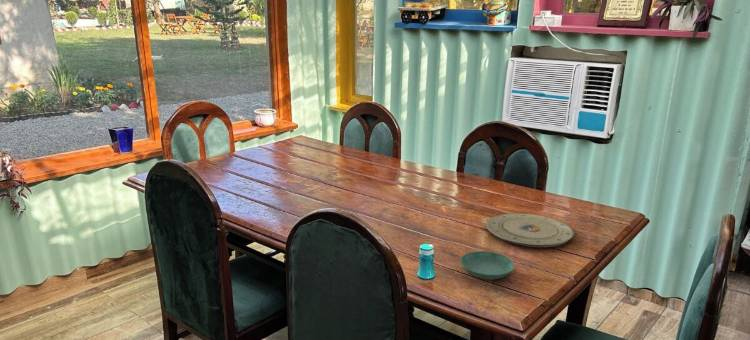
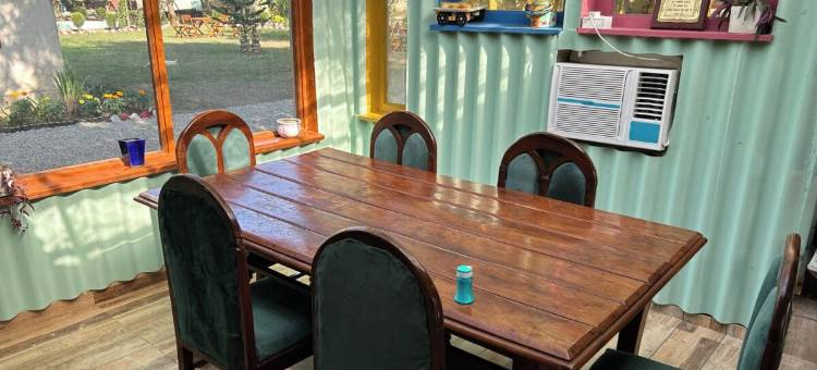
- saucer [459,250,515,280]
- plate [485,212,575,248]
